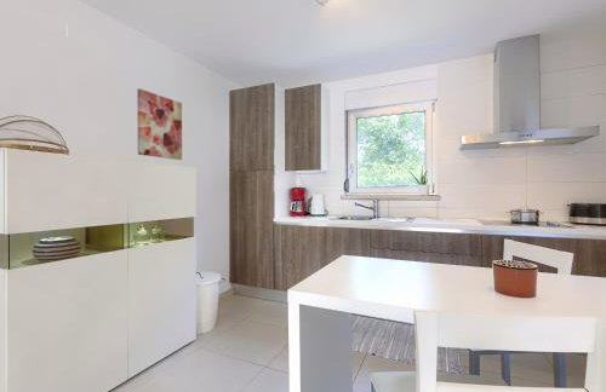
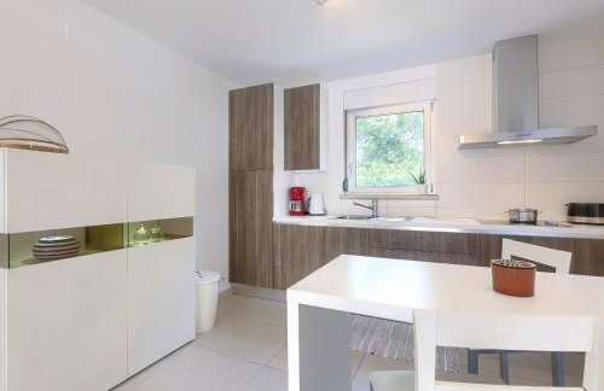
- wall art [136,87,183,161]
